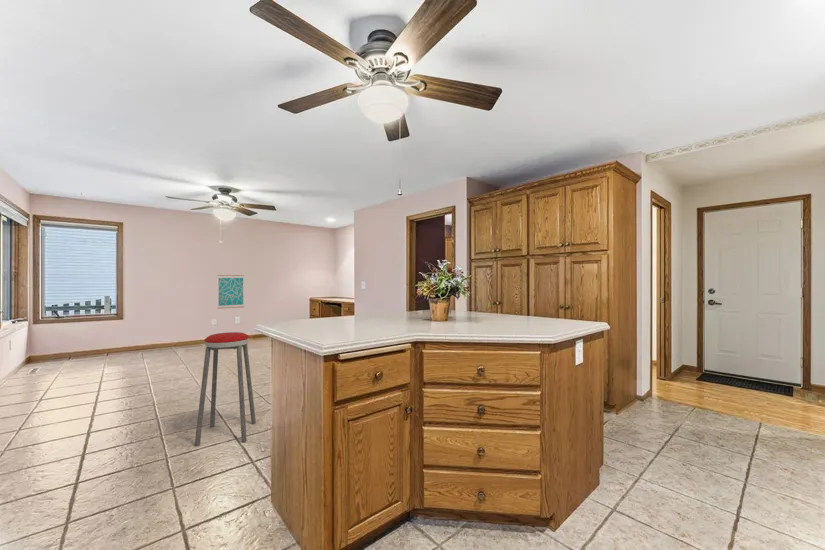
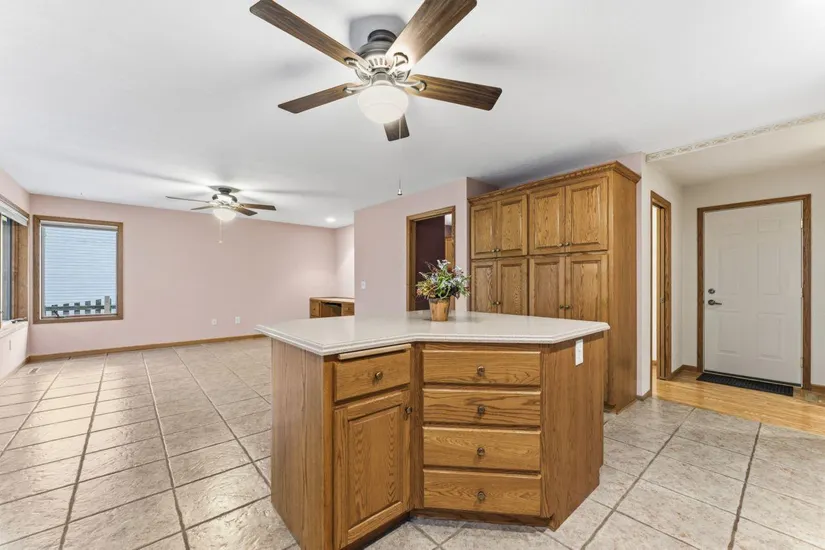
- wall art [216,274,245,310]
- music stool [194,331,257,448]
